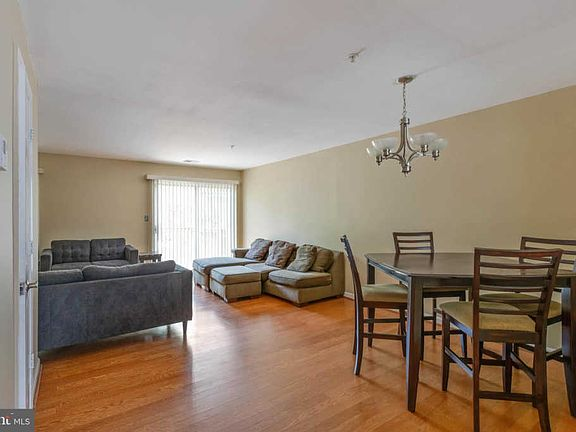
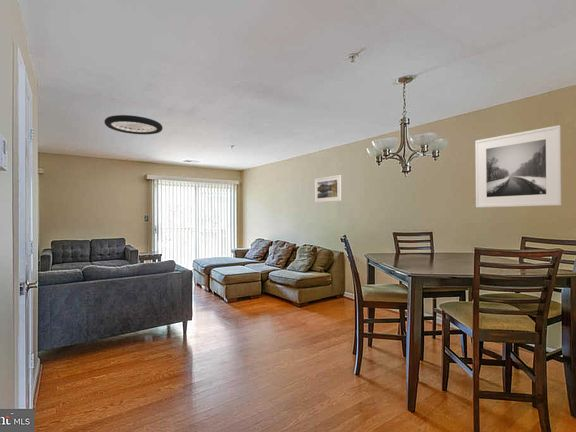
+ ceiling light [103,114,164,135]
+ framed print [474,124,562,208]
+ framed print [314,174,342,203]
